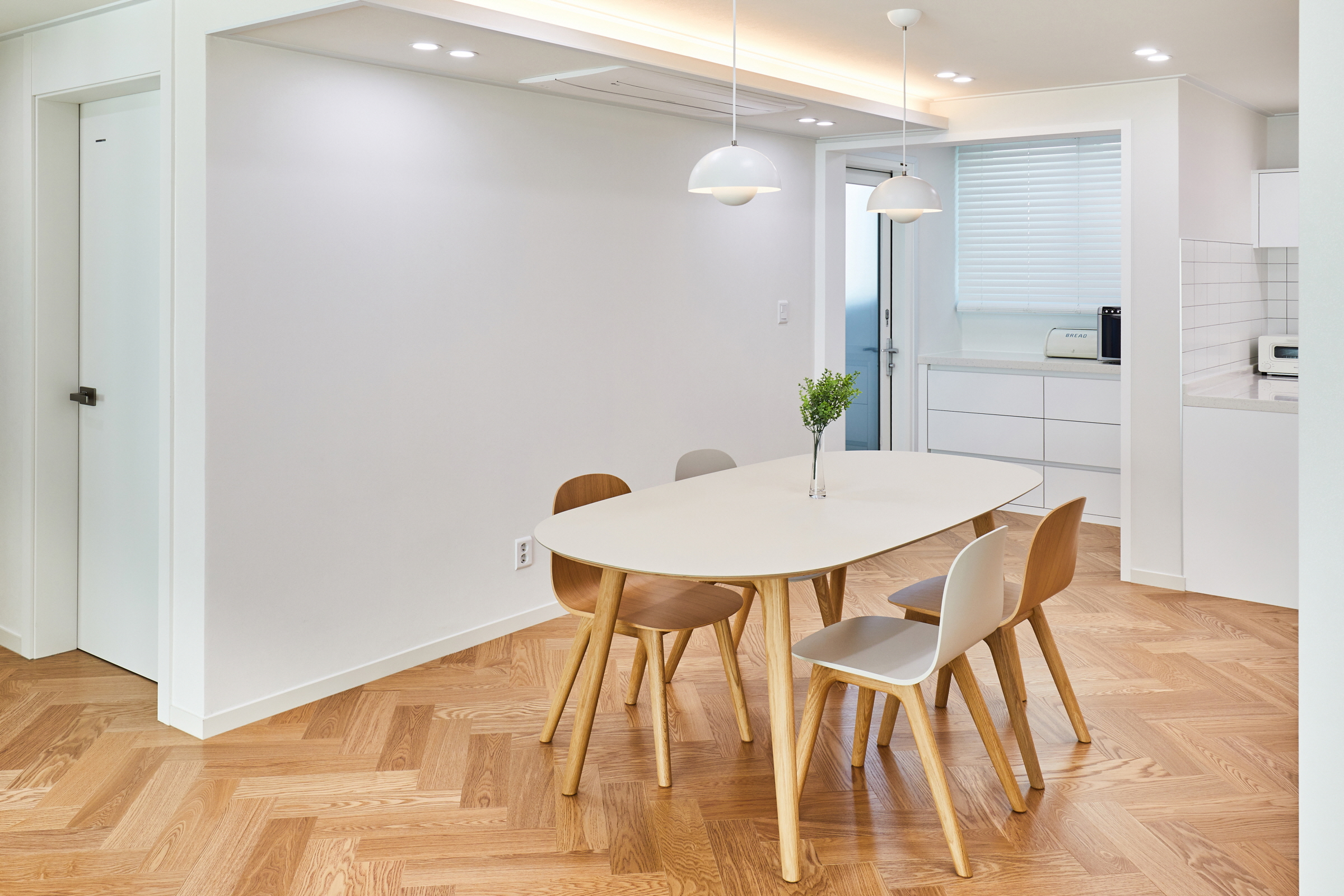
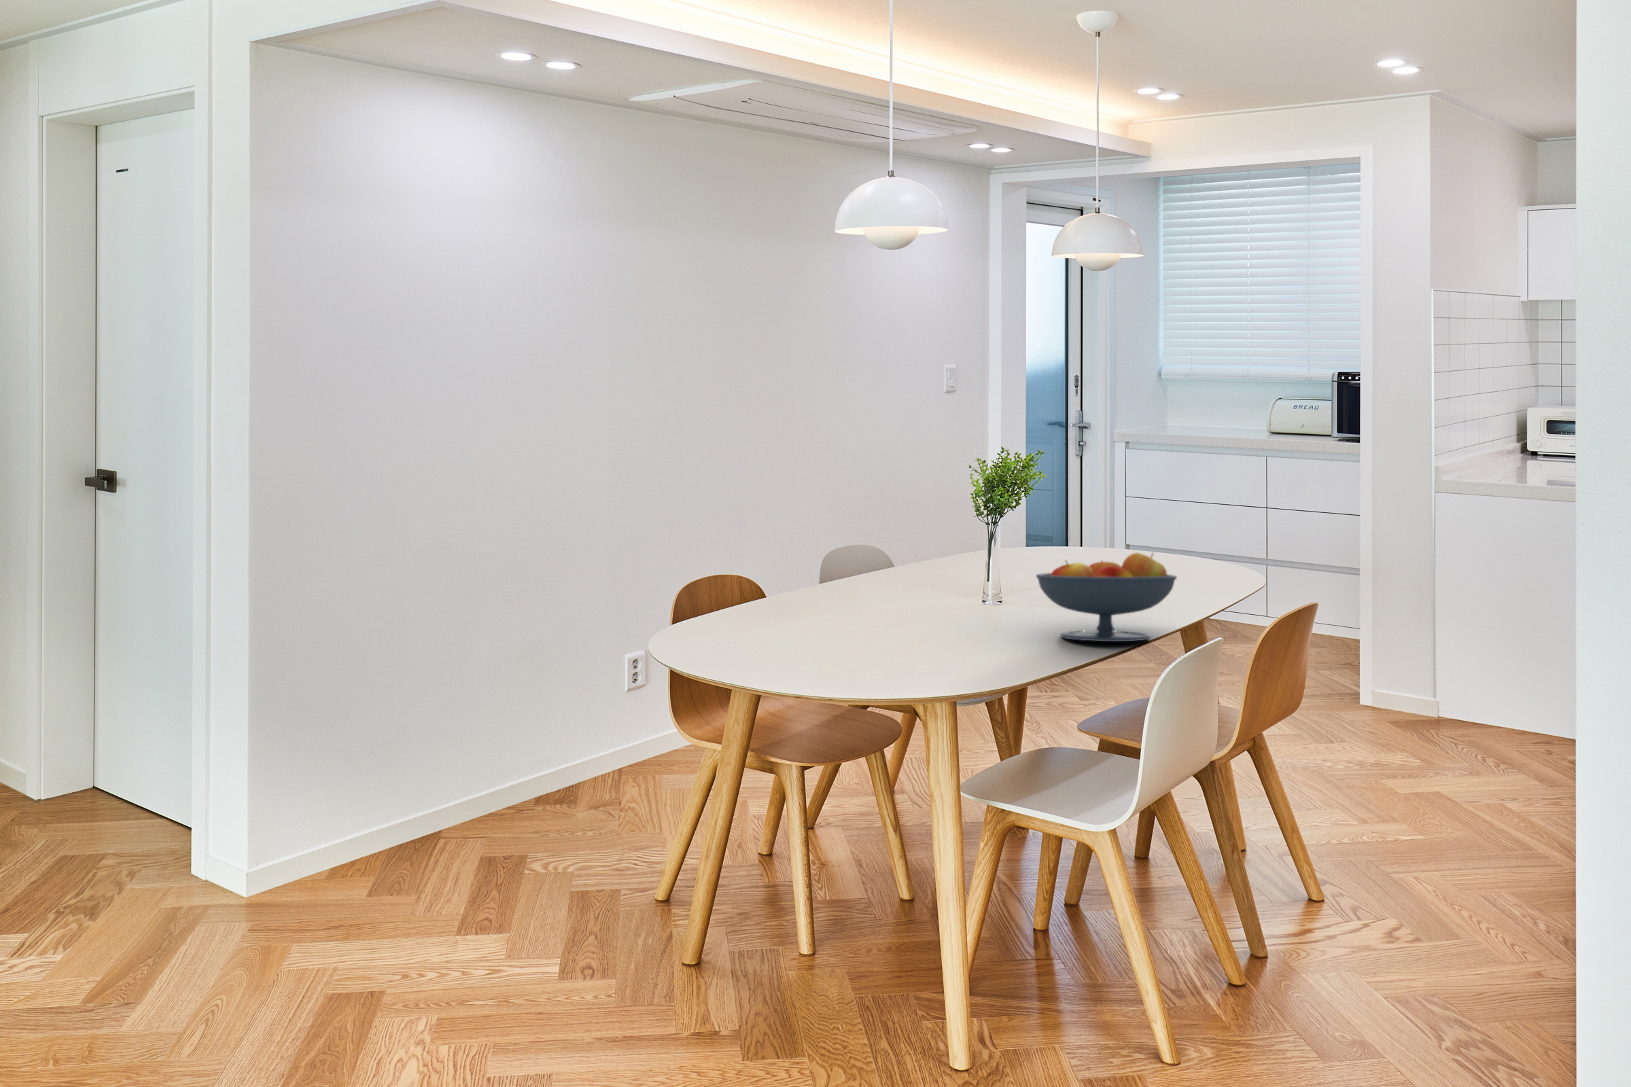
+ fruit bowl [1035,552,1177,642]
